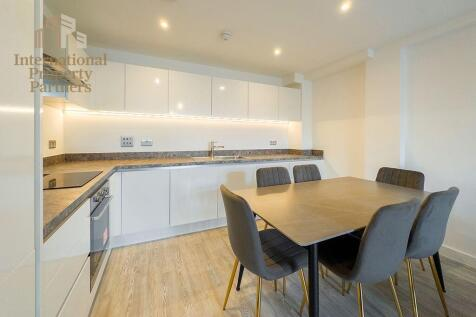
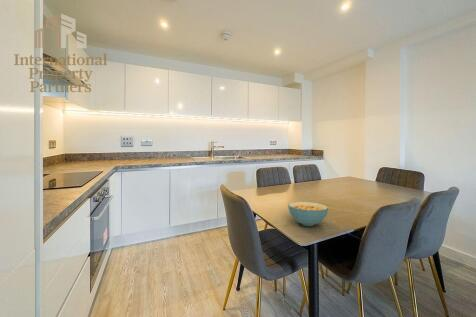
+ cereal bowl [287,201,329,227]
